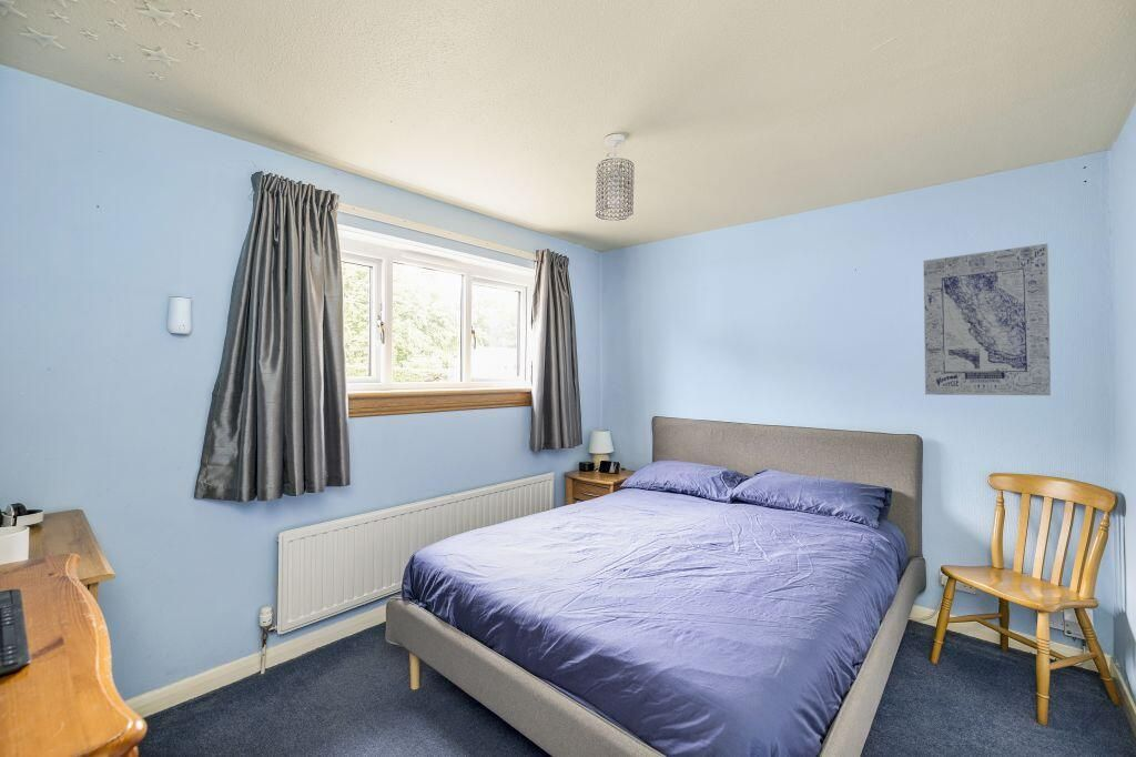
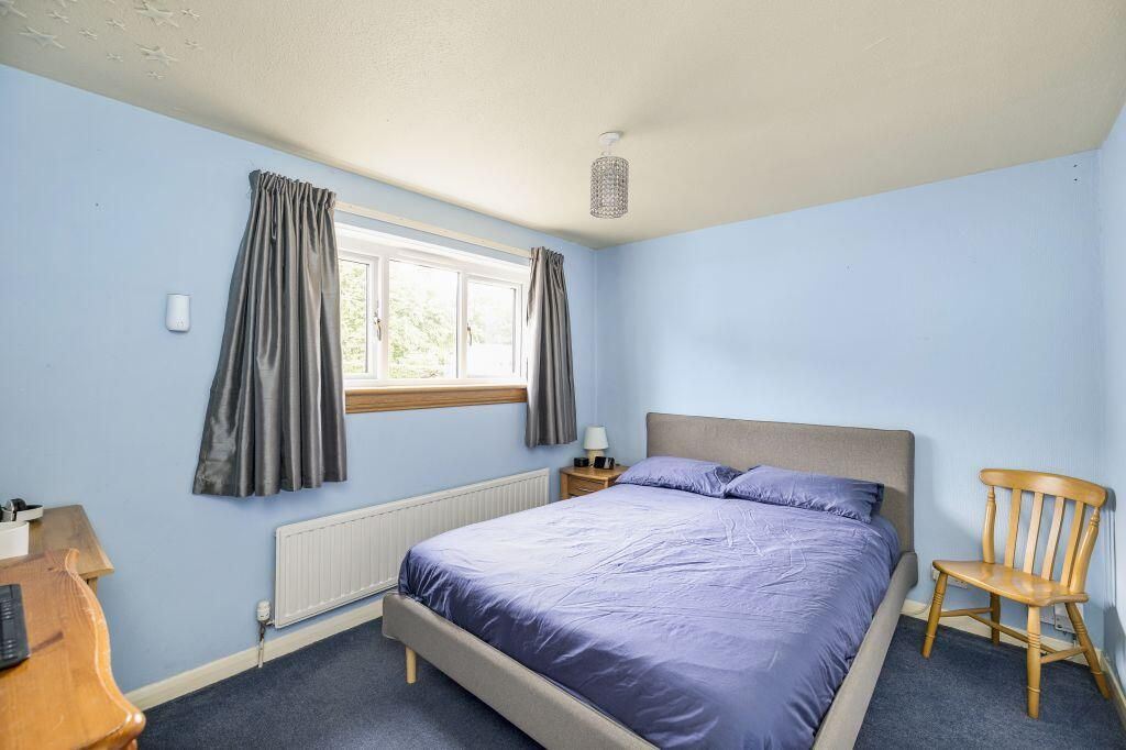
- wall art [923,242,1052,396]
